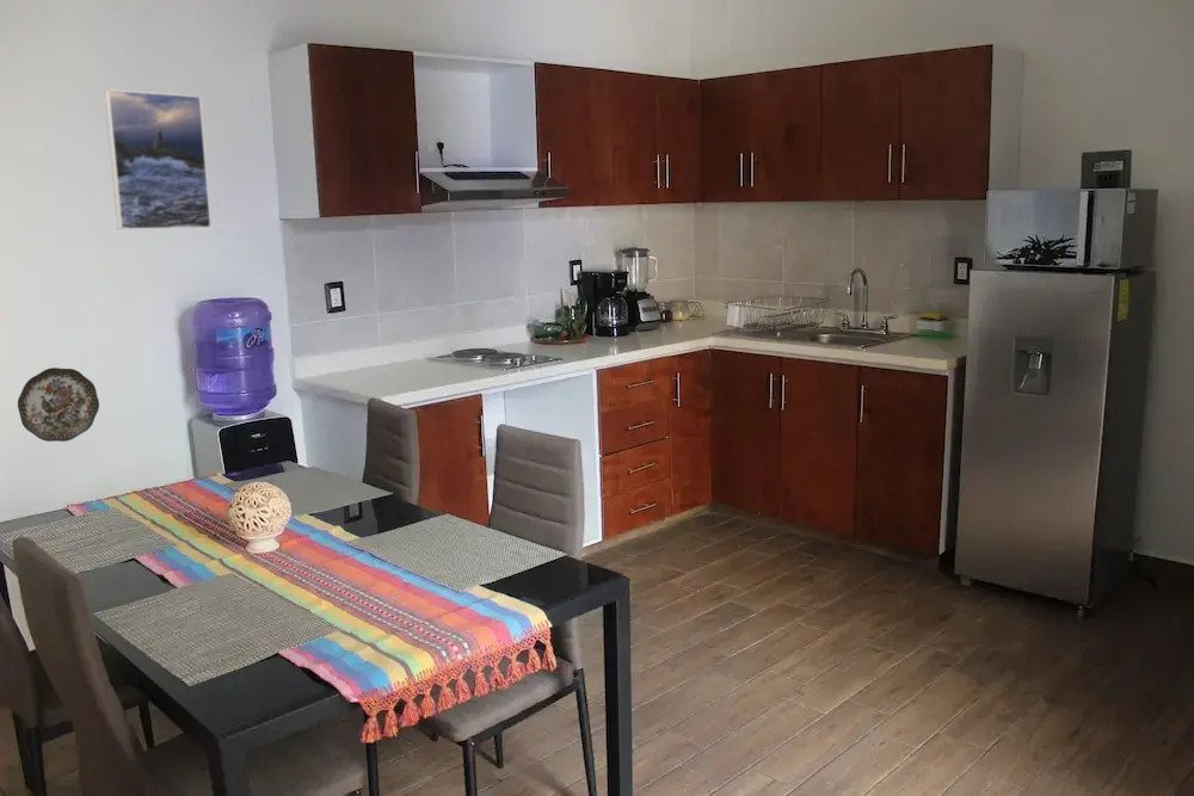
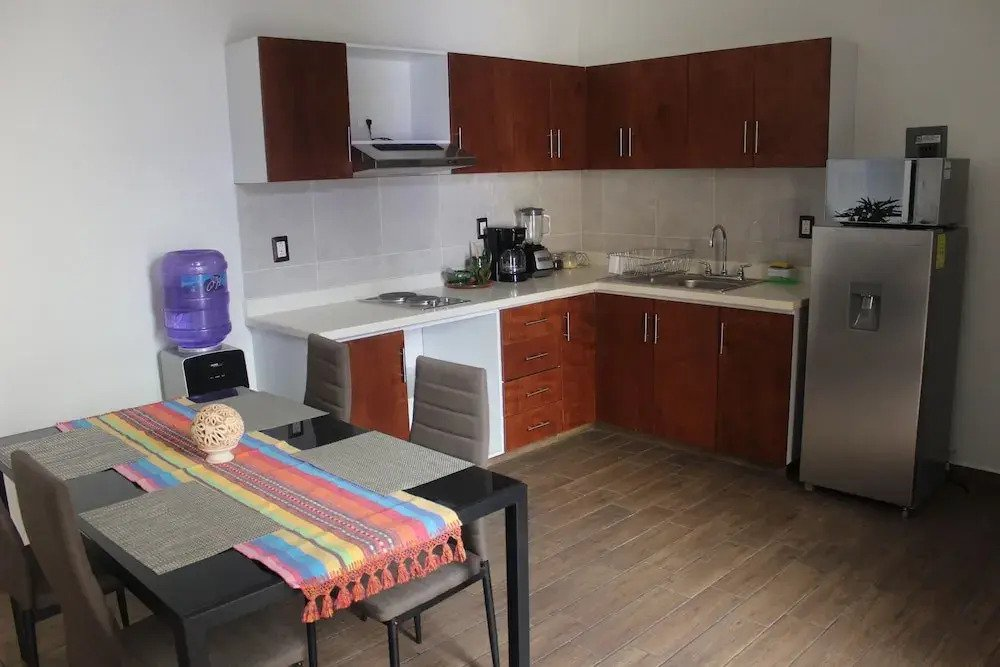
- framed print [104,88,213,230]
- decorative plate [17,366,100,443]
